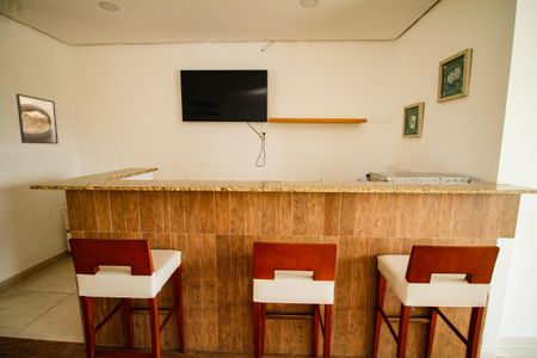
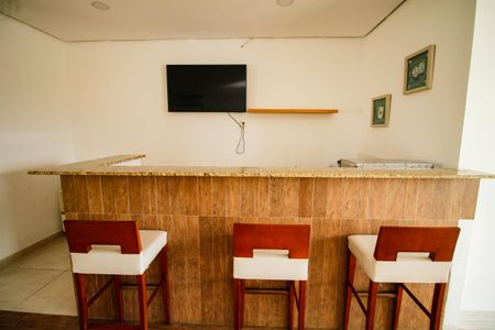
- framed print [16,93,60,146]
